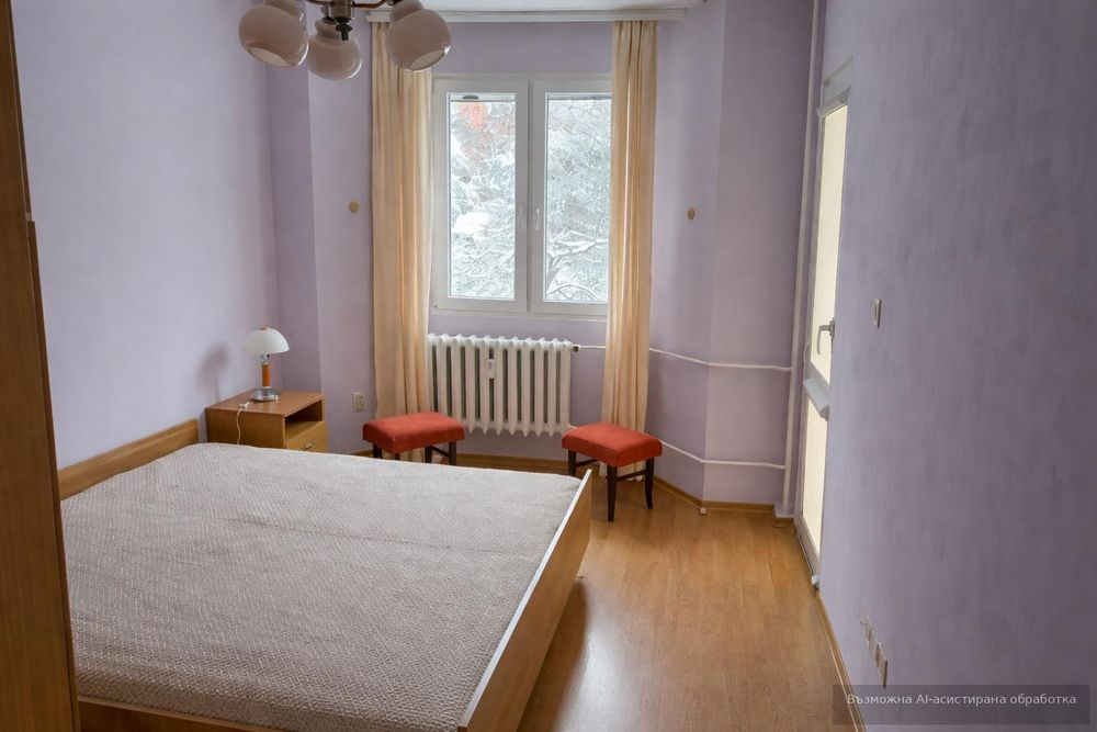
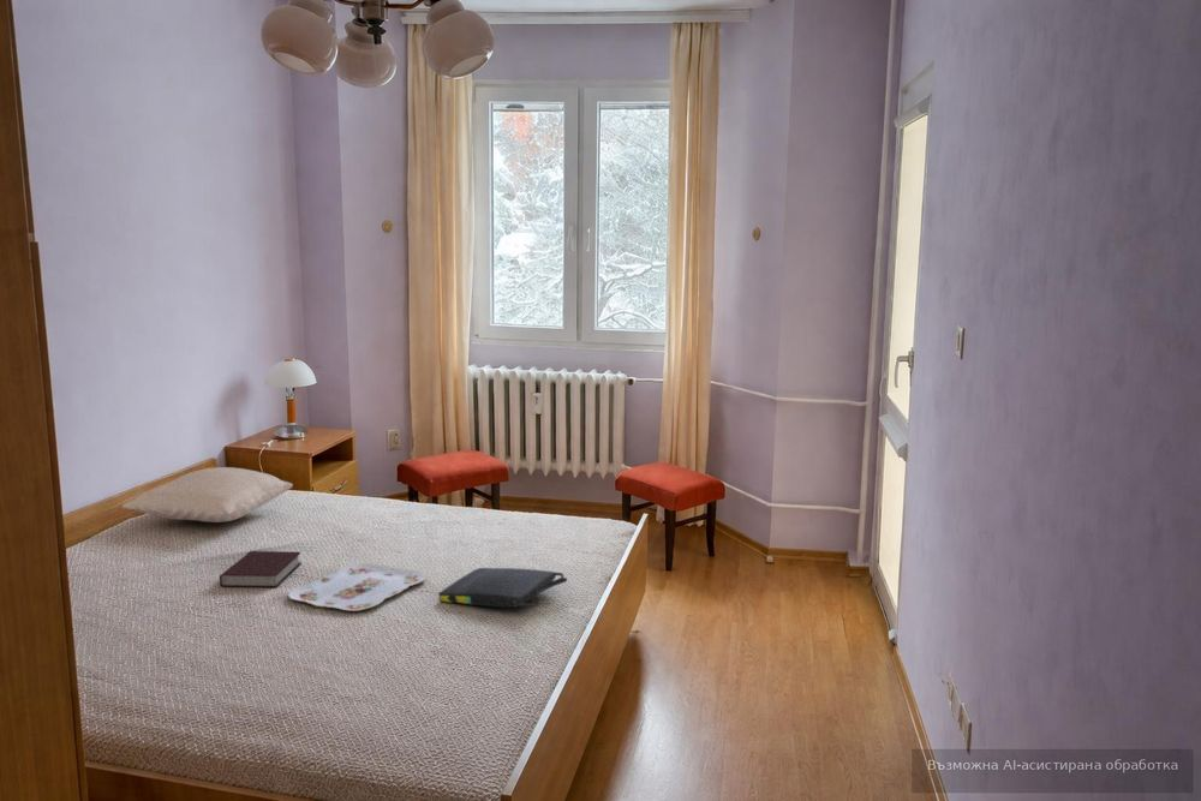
+ serving tray [287,563,428,612]
+ book [219,550,301,588]
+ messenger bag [437,567,568,608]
+ pillow [121,466,294,524]
